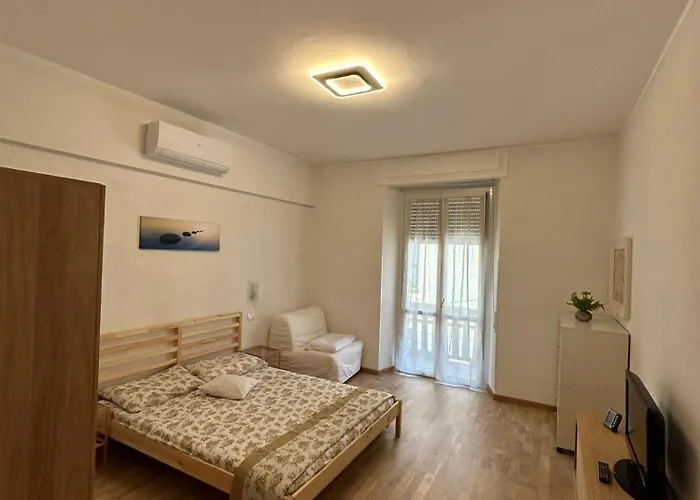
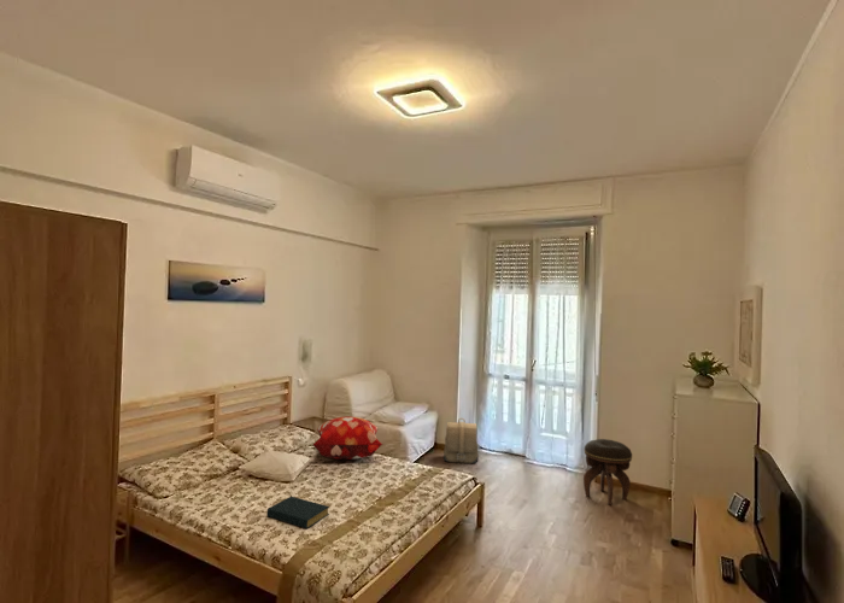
+ footstool [582,438,633,507]
+ backpack [442,417,480,464]
+ hardback book [265,496,330,529]
+ decorative pillow [312,416,383,461]
